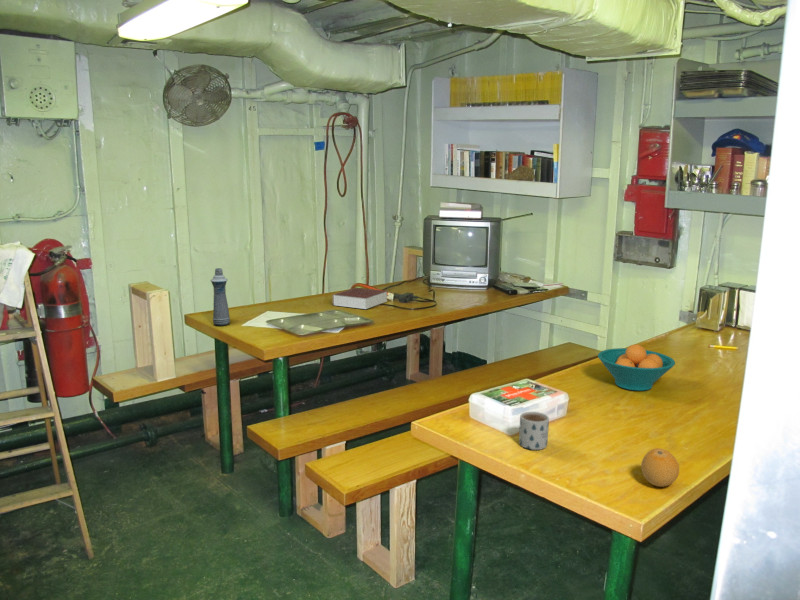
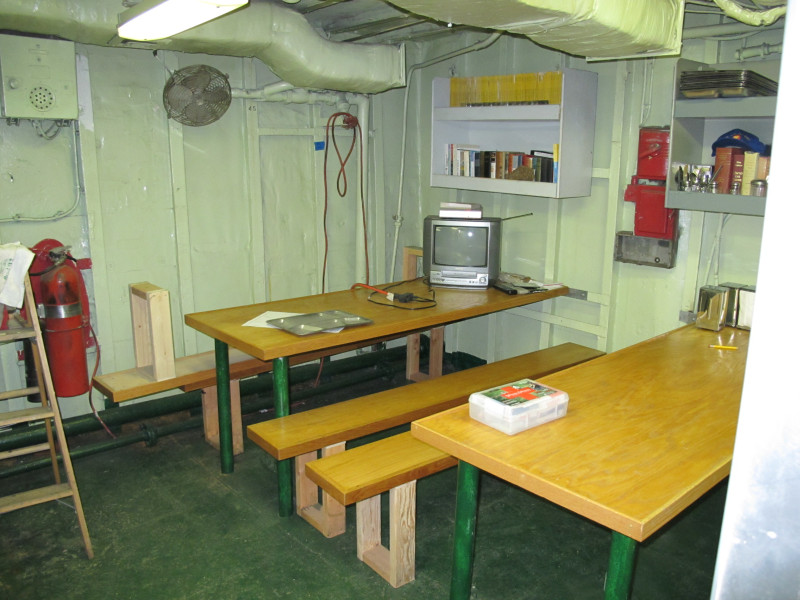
- fruit bowl [597,344,676,392]
- fruit [640,447,680,488]
- bottle [210,267,231,326]
- book [331,287,388,310]
- mug [518,411,550,451]
